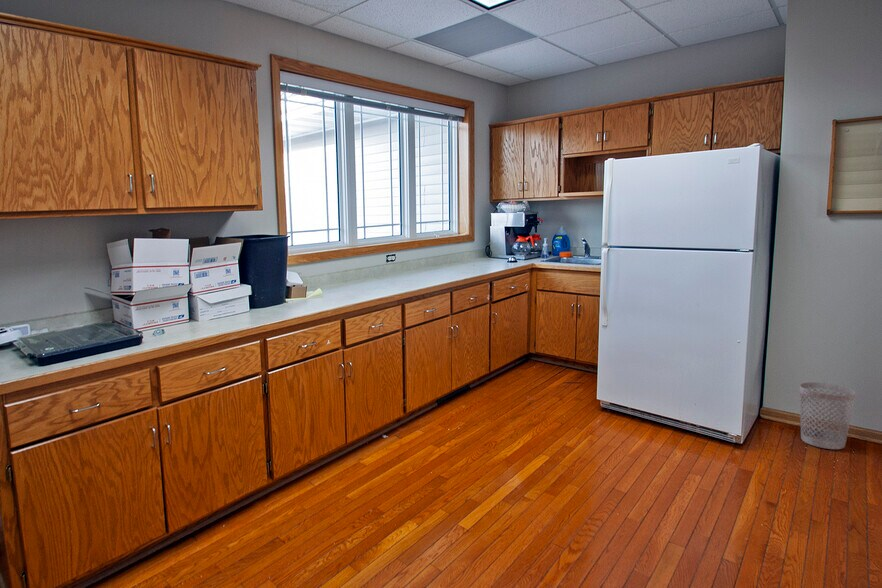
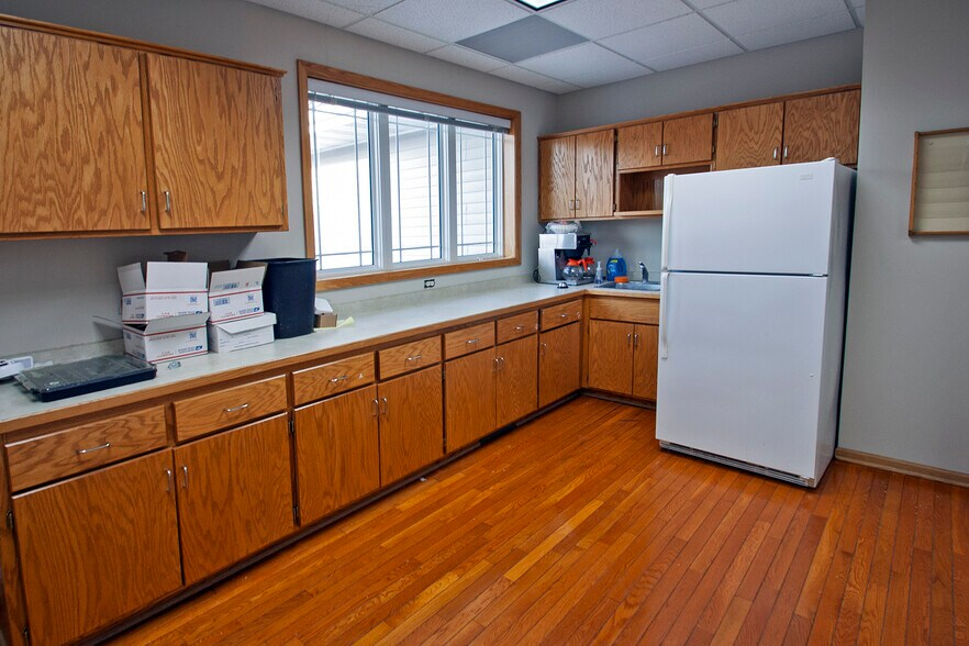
- wastebasket [799,381,857,450]
